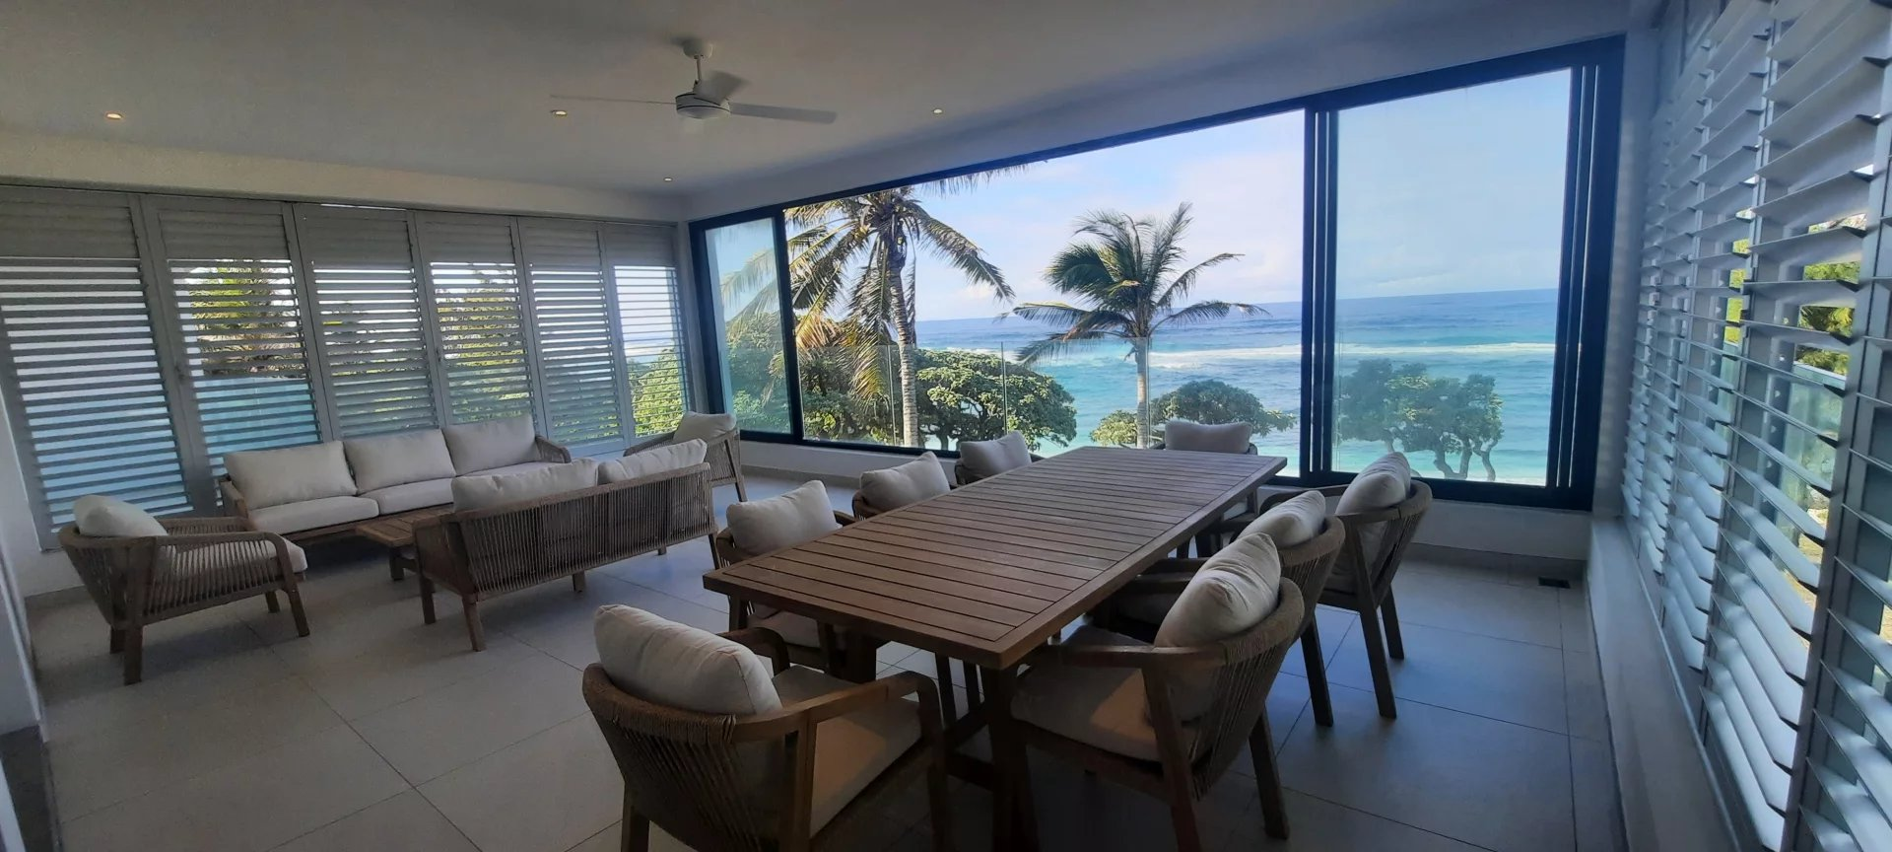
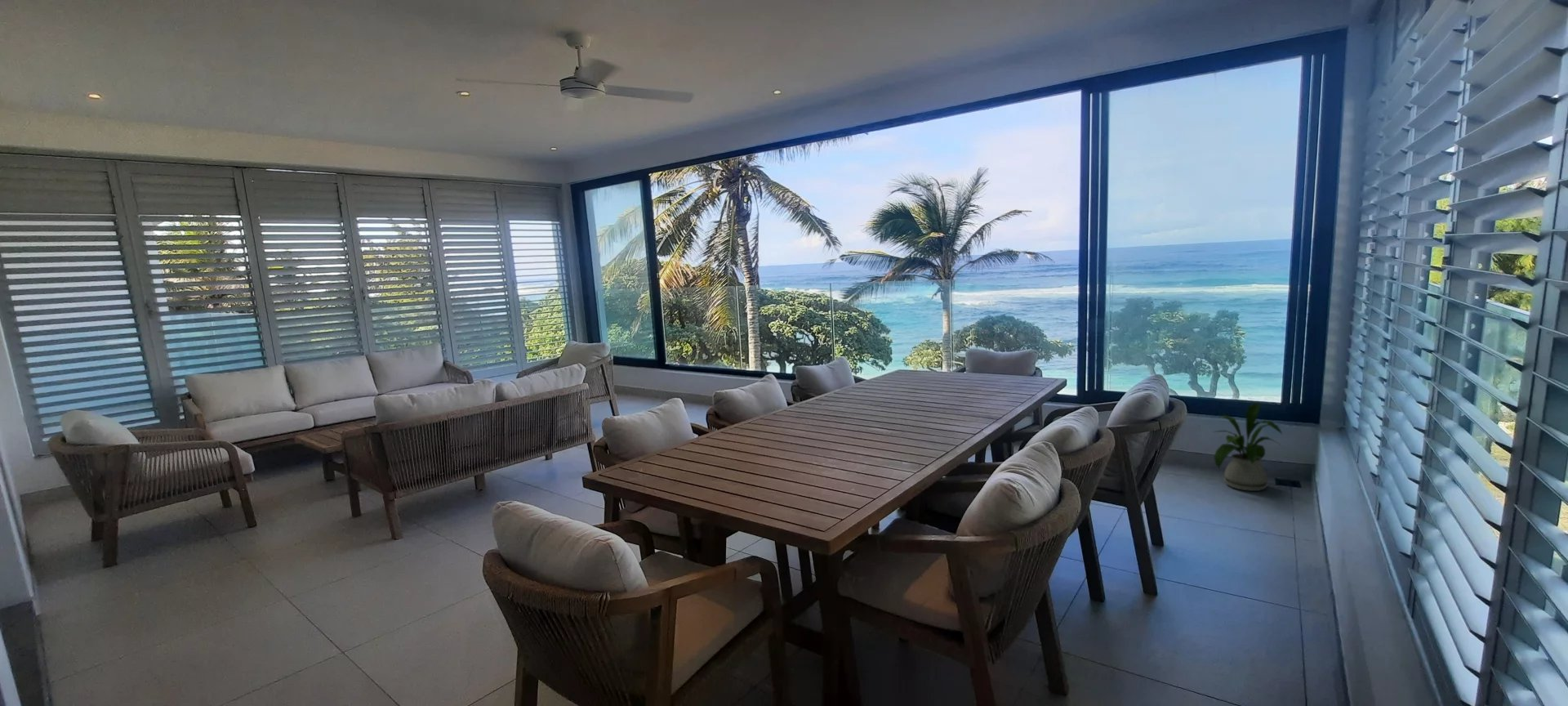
+ house plant [1211,402,1283,492]
